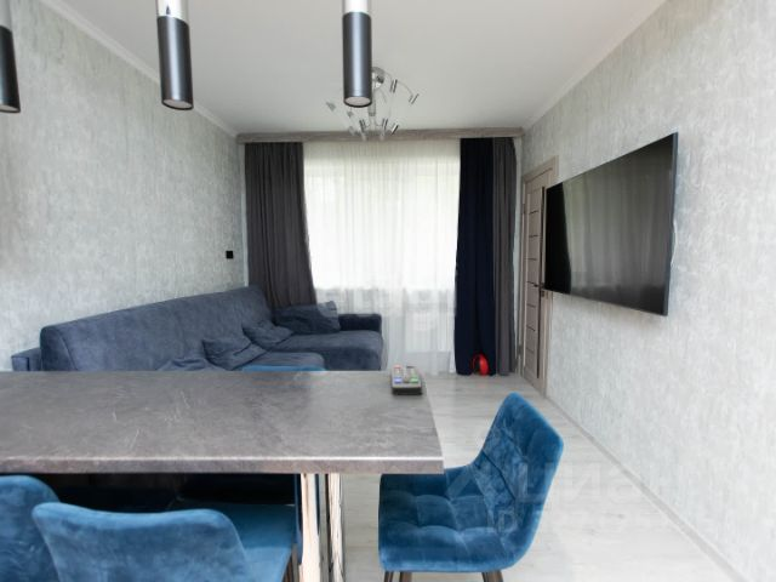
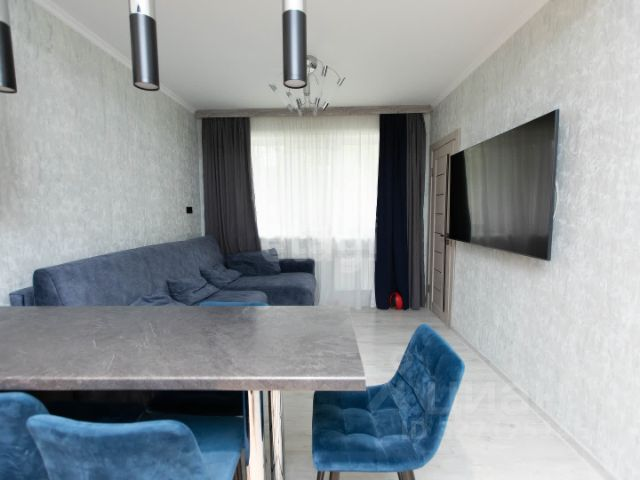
- remote control [390,365,423,396]
